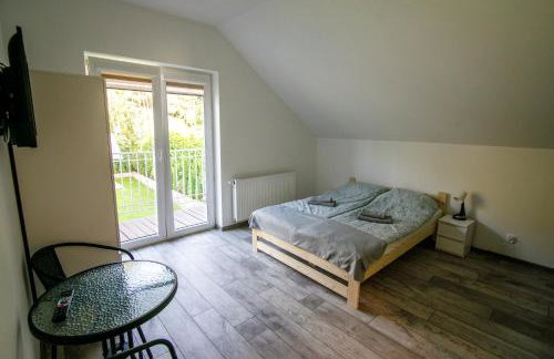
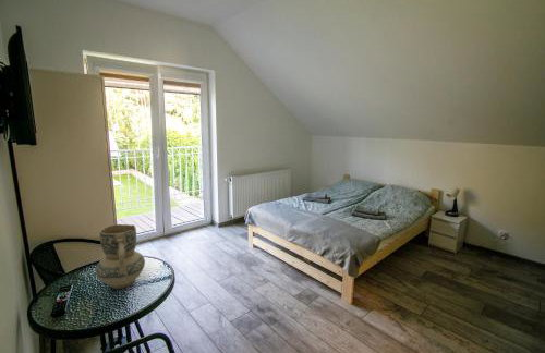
+ ceramic jug [95,223,146,290]
